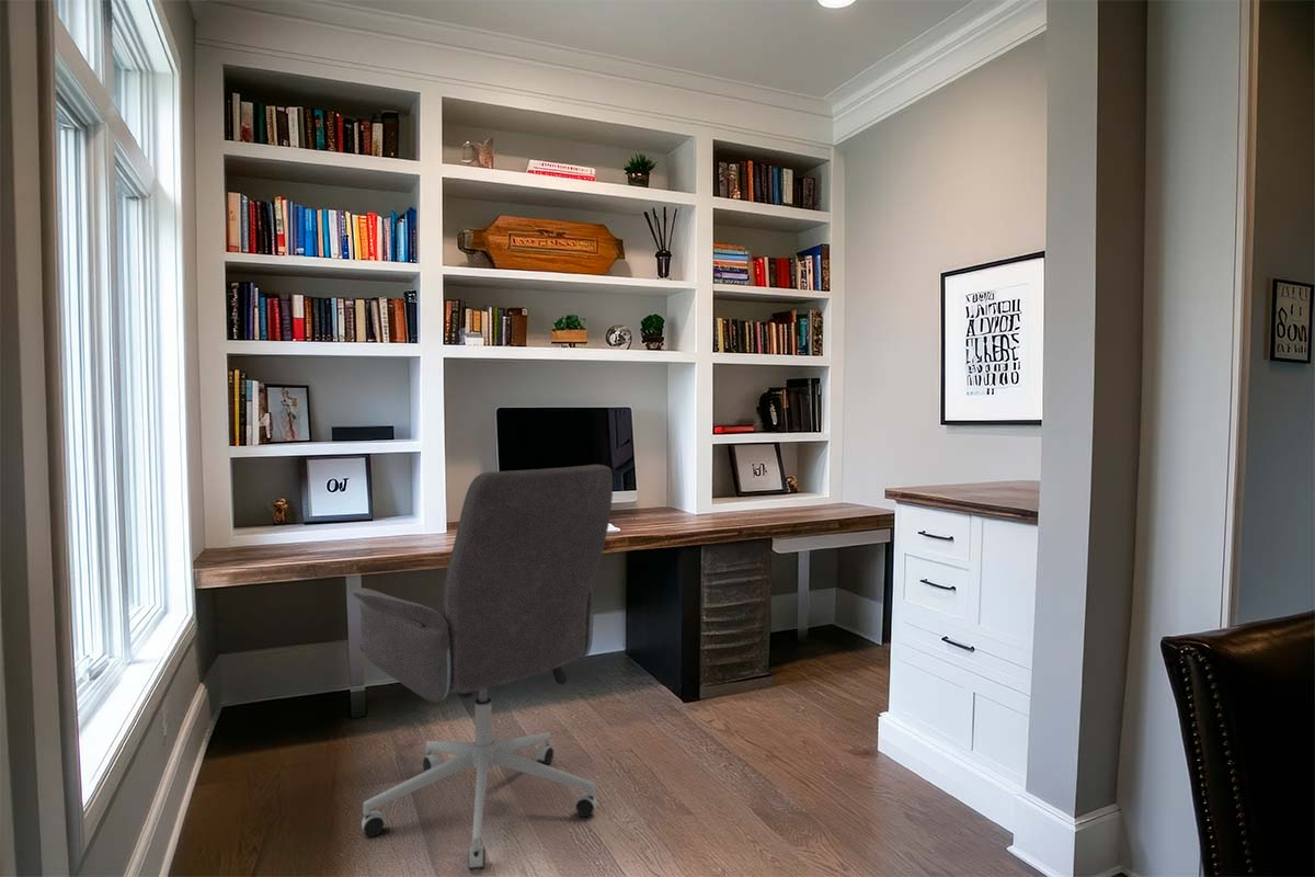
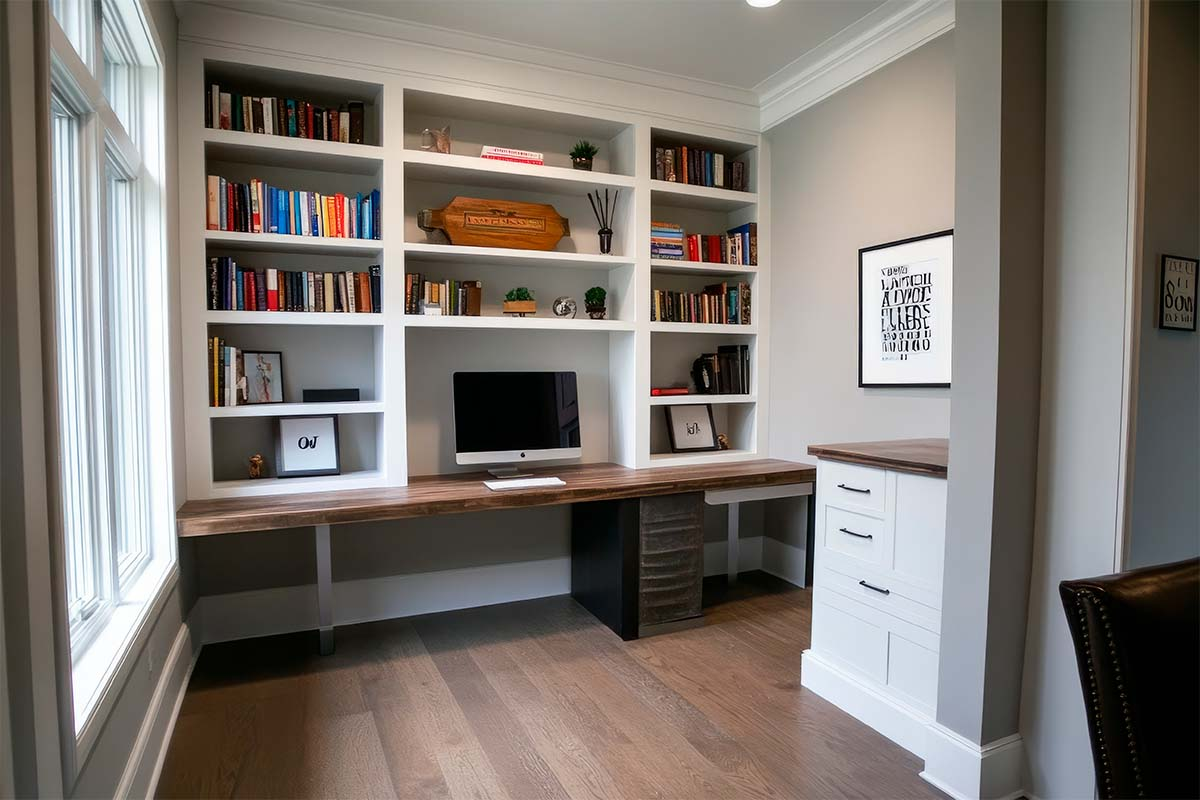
- office chair [351,464,614,872]
